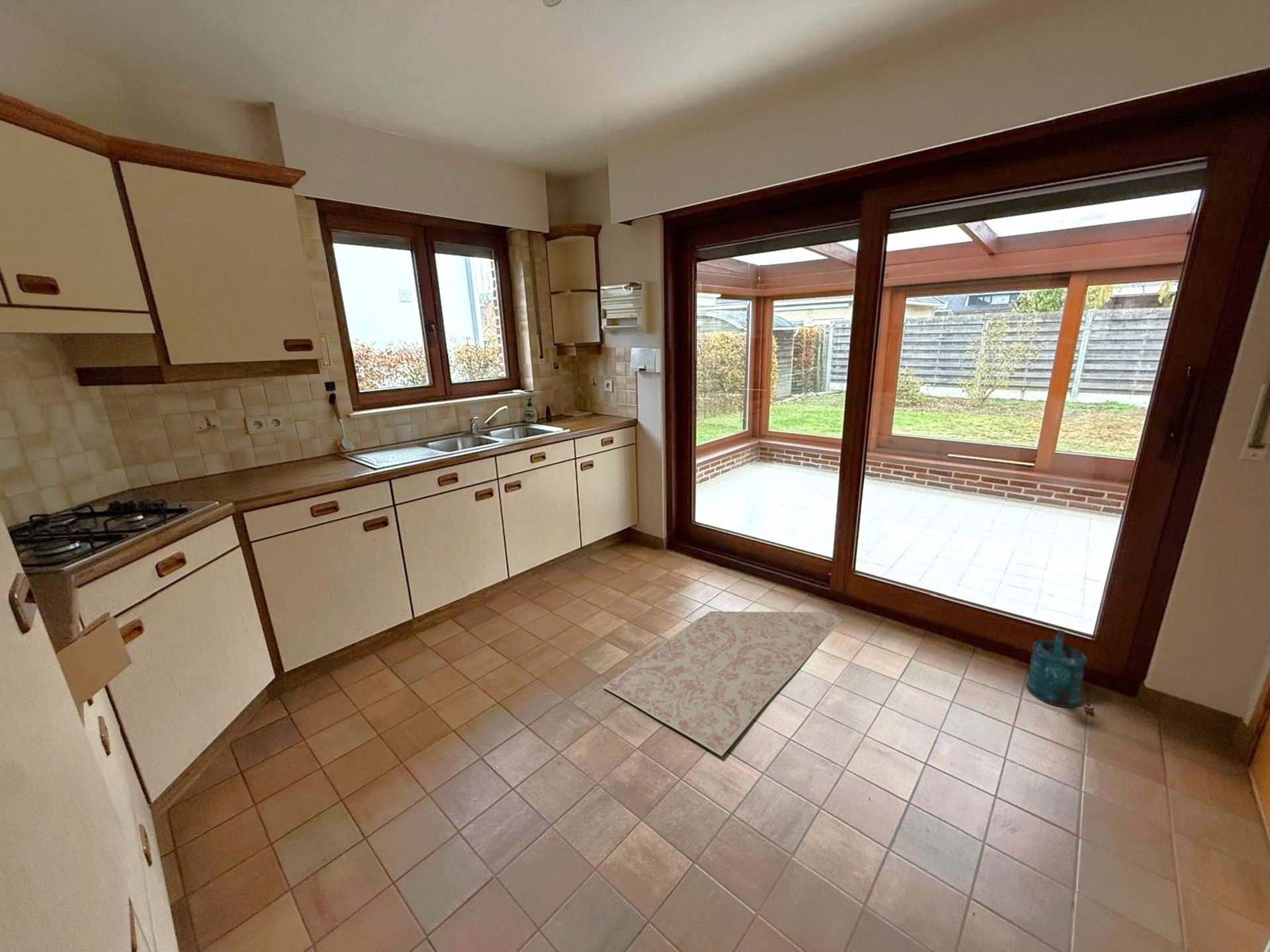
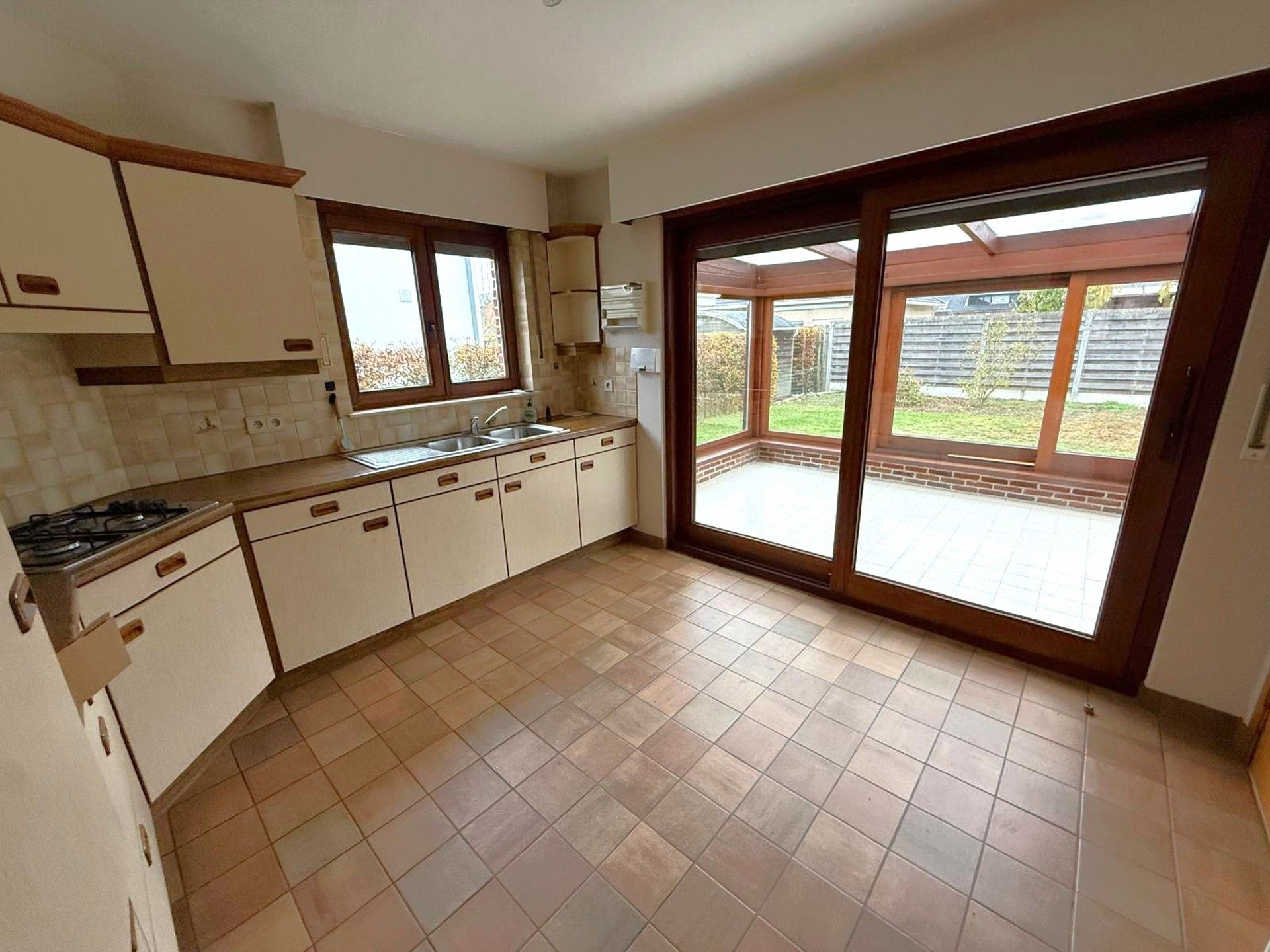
- watering can [1025,629,1087,708]
- rug [602,611,843,757]
